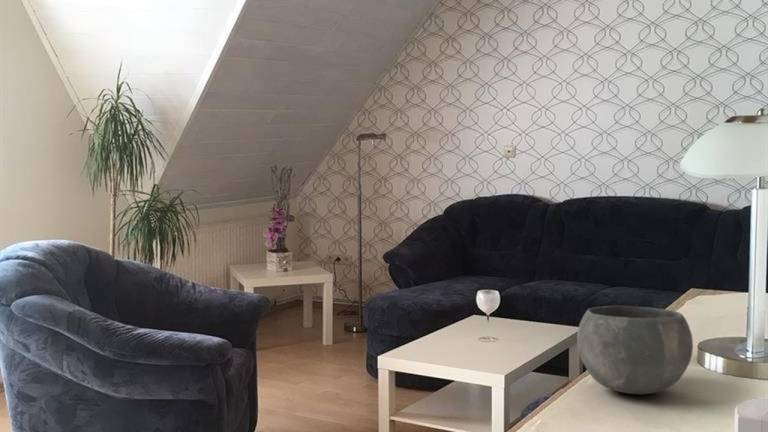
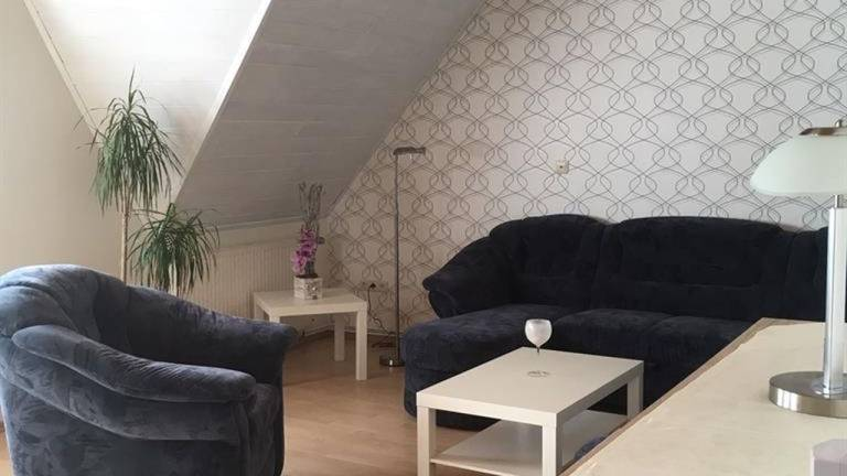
- bowl [576,305,694,395]
